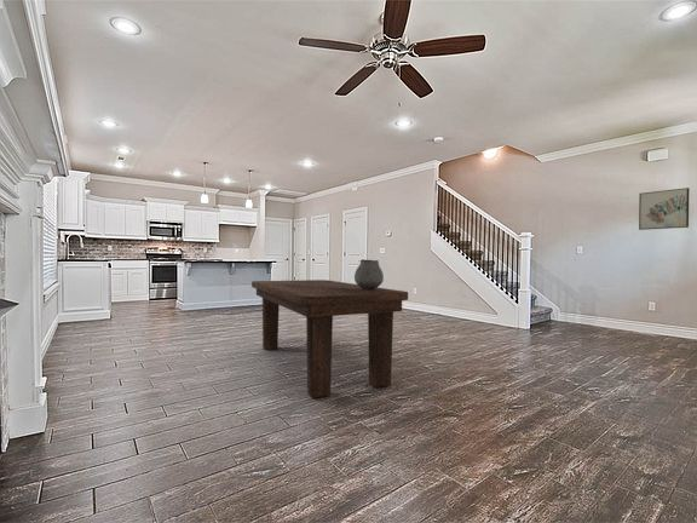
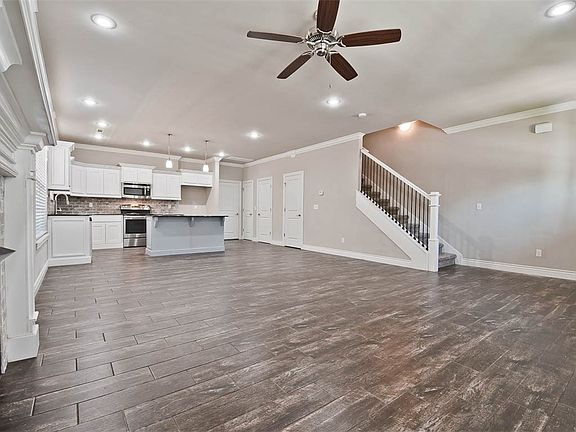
- ceramic pot [353,259,385,289]
- dining table [250,278,409,400]
- wall art [638,186,691,231]
